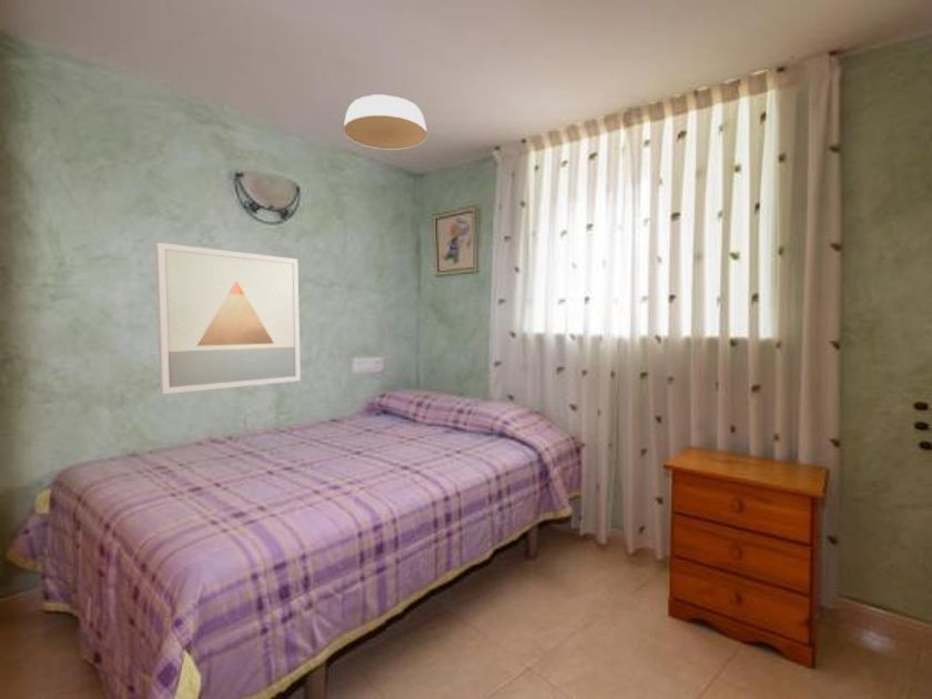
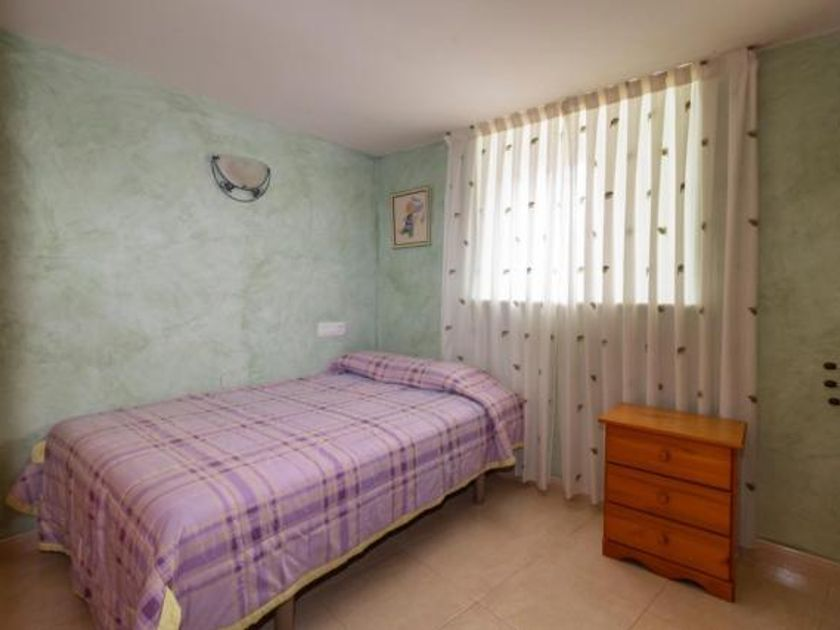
- ceiling light [342,94,428,151]
- wall art [154,242,302,395]
